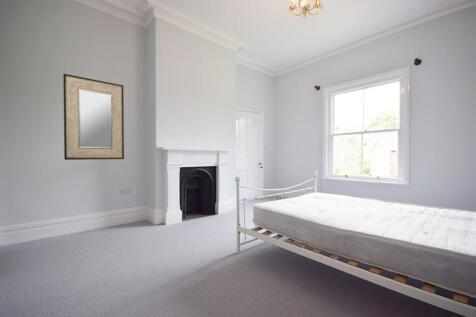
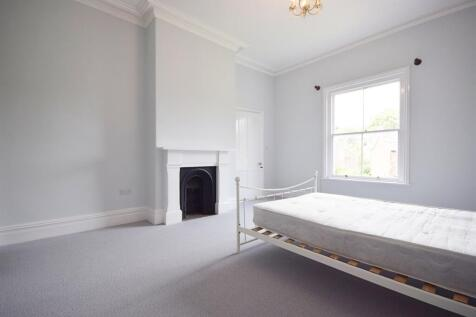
- home mirror [62,73,125,161]
